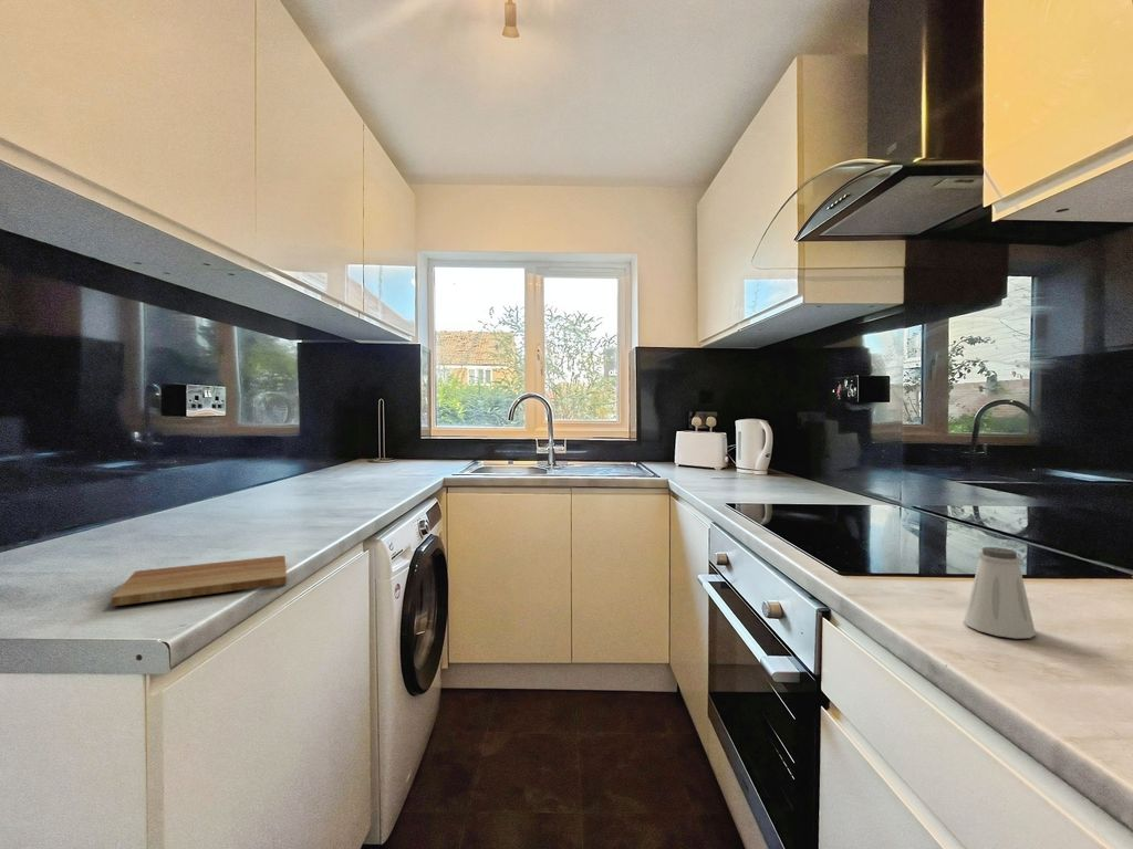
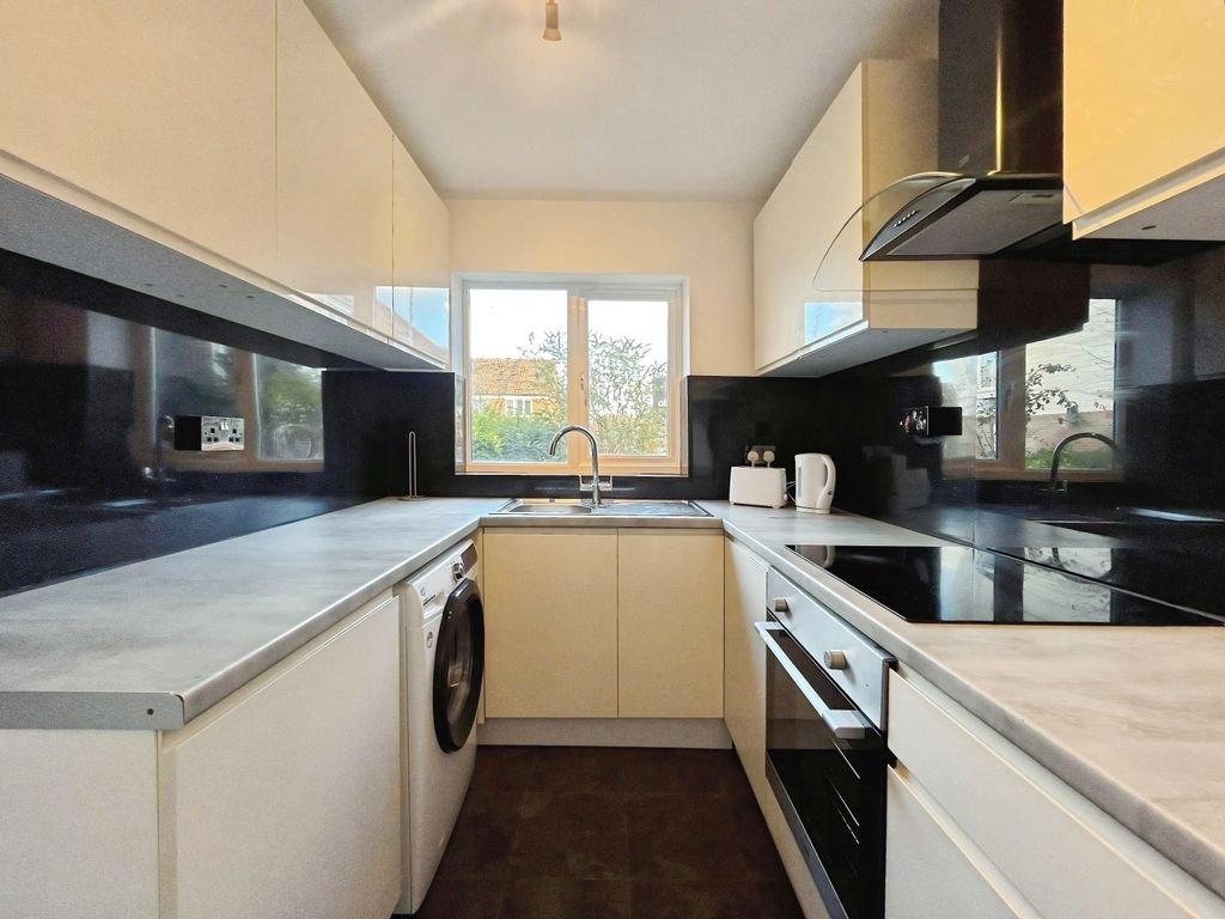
- cutting board [111,555,288,607]
- saltshaker [963,546,1037,639]
